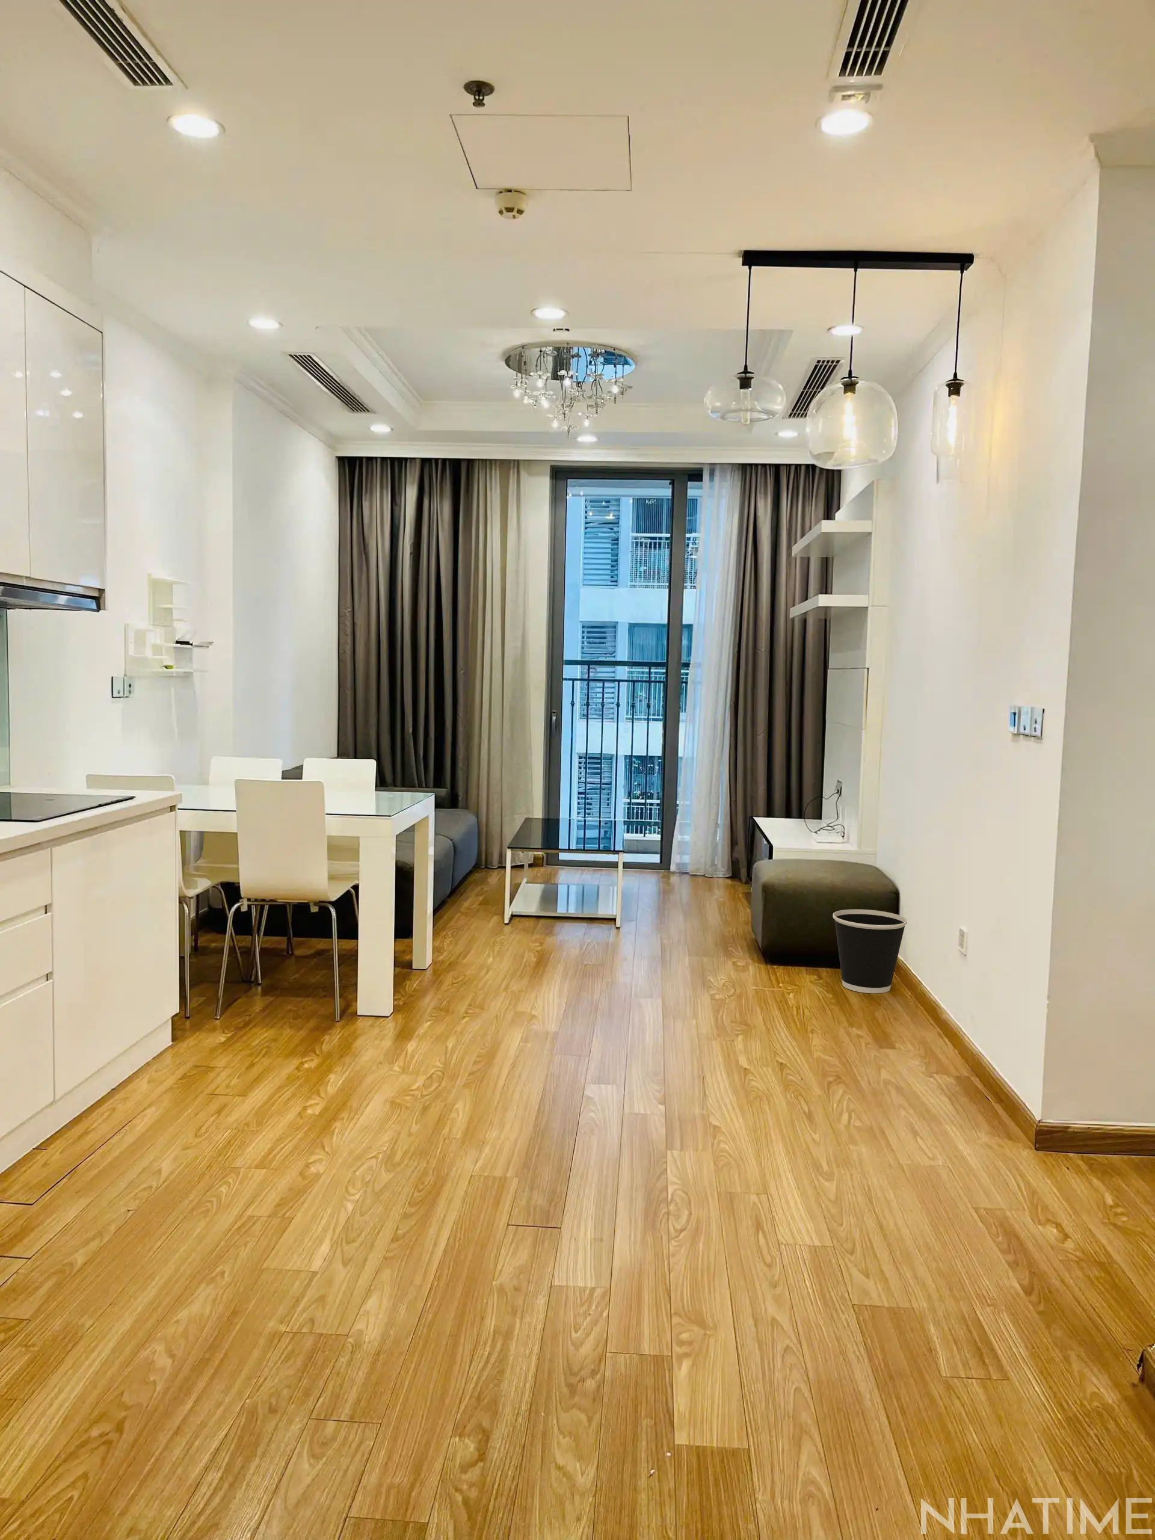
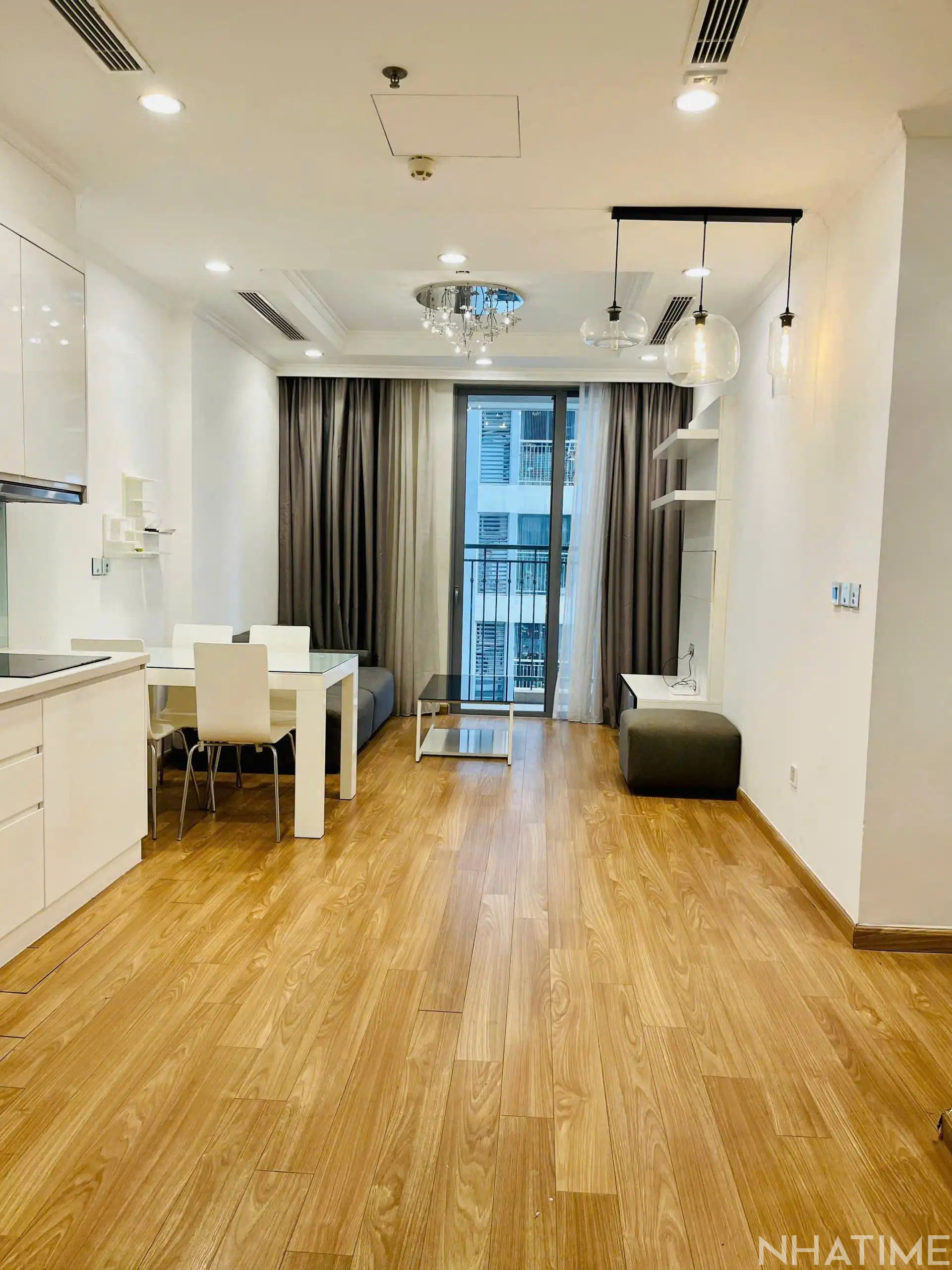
- wastebasket [832,909,907,994]
